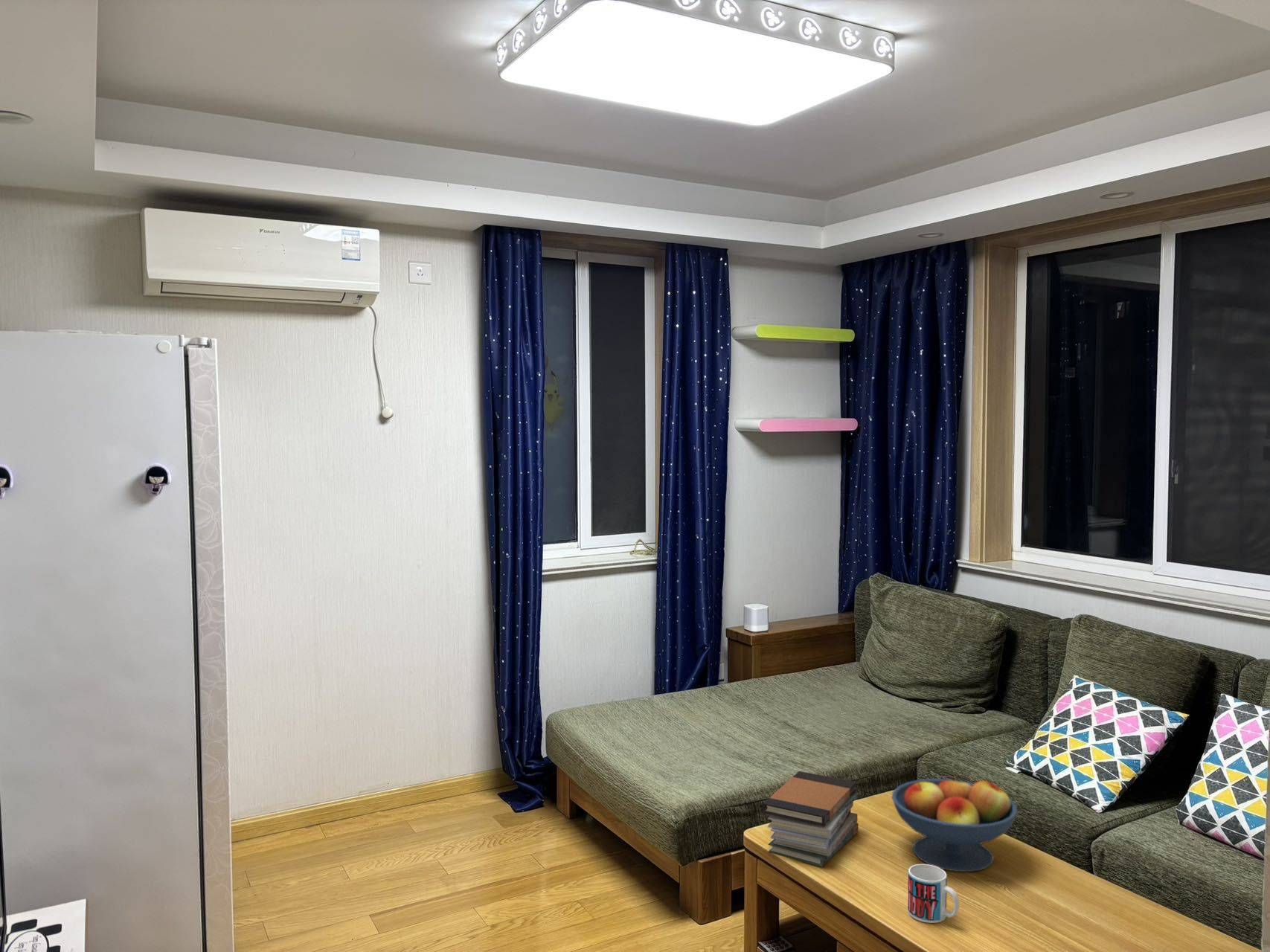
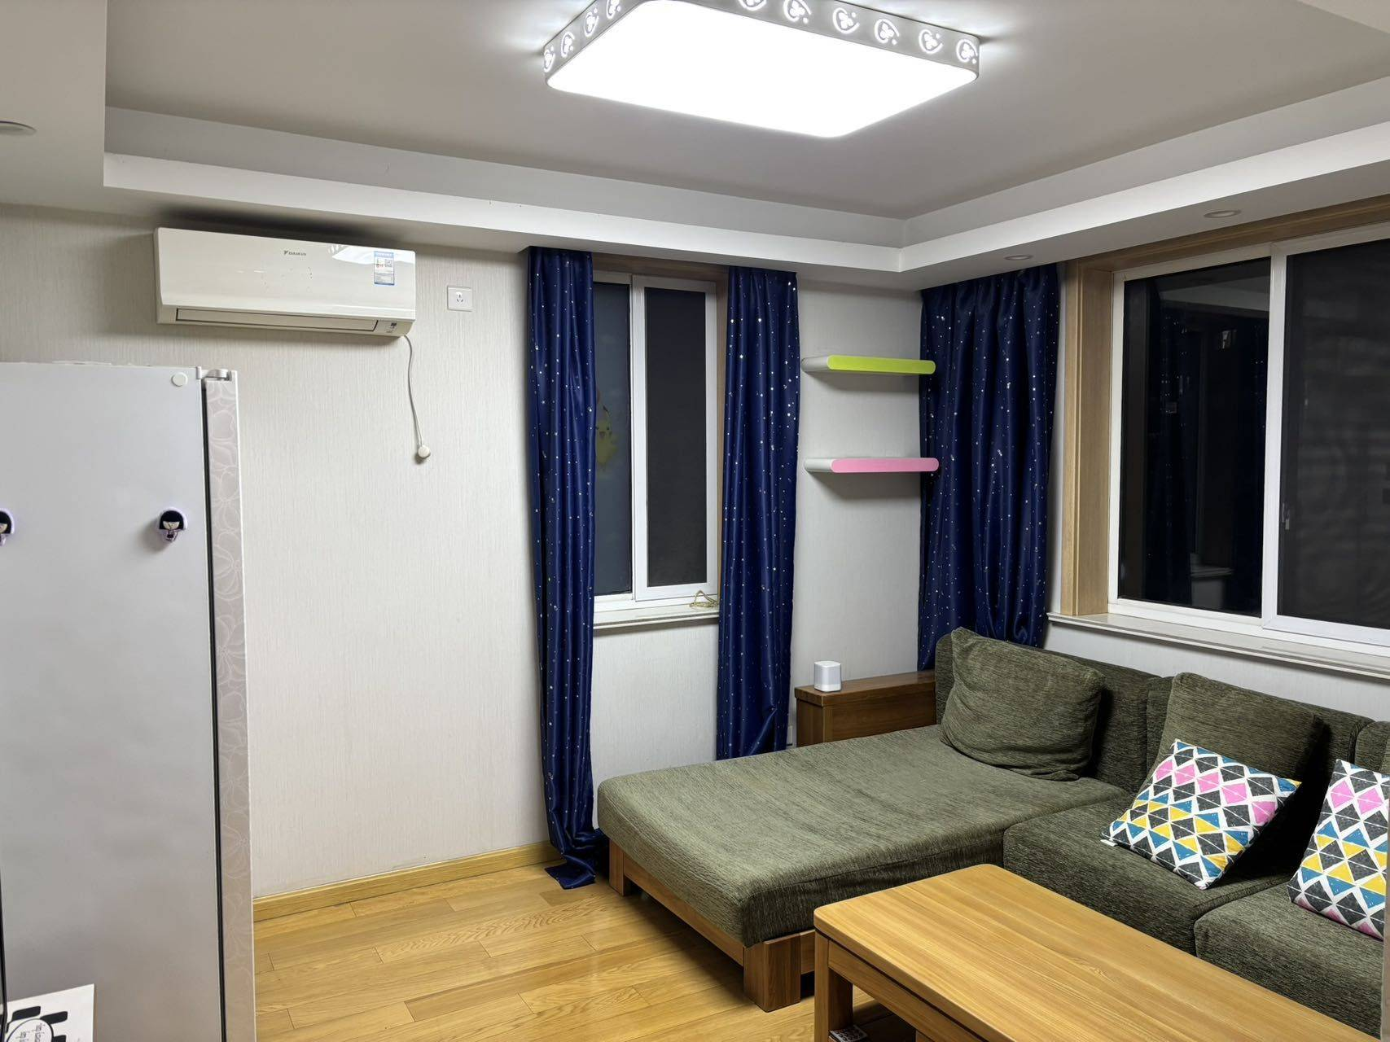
- book stack [763,771,860,868]
- fruit bowl [891,775,1019,872]
- mug [907,863,960,924]
